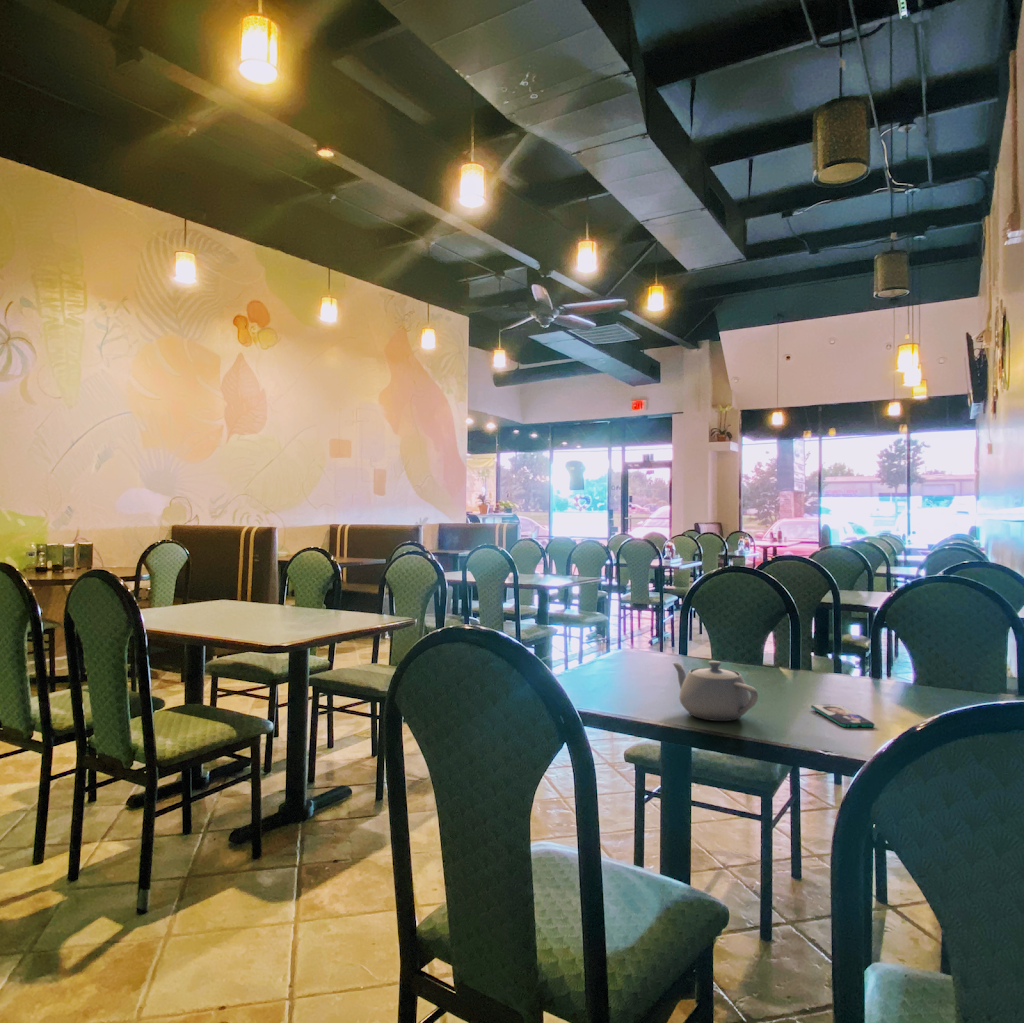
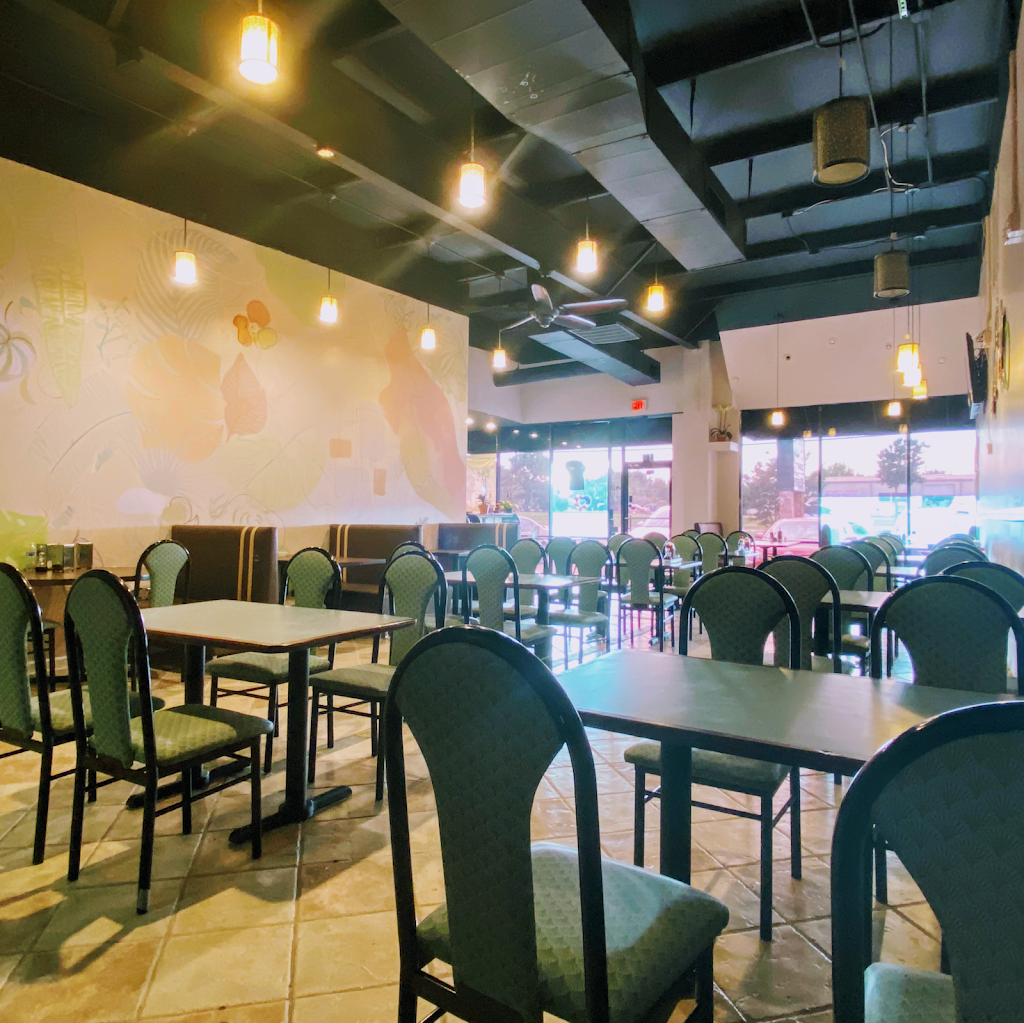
- smartphone [810,704,876,728]
- teapot [671,660,759,722]
